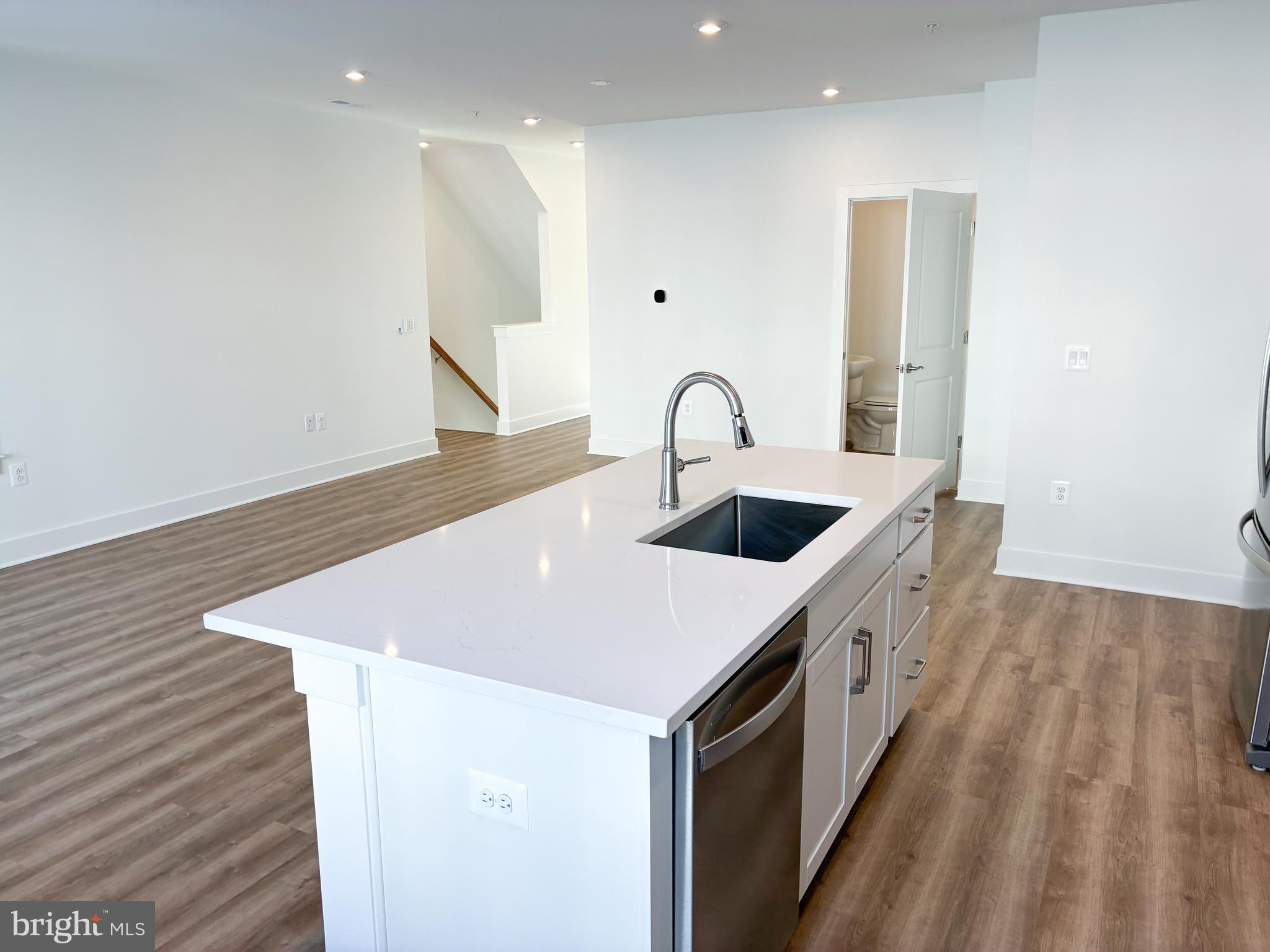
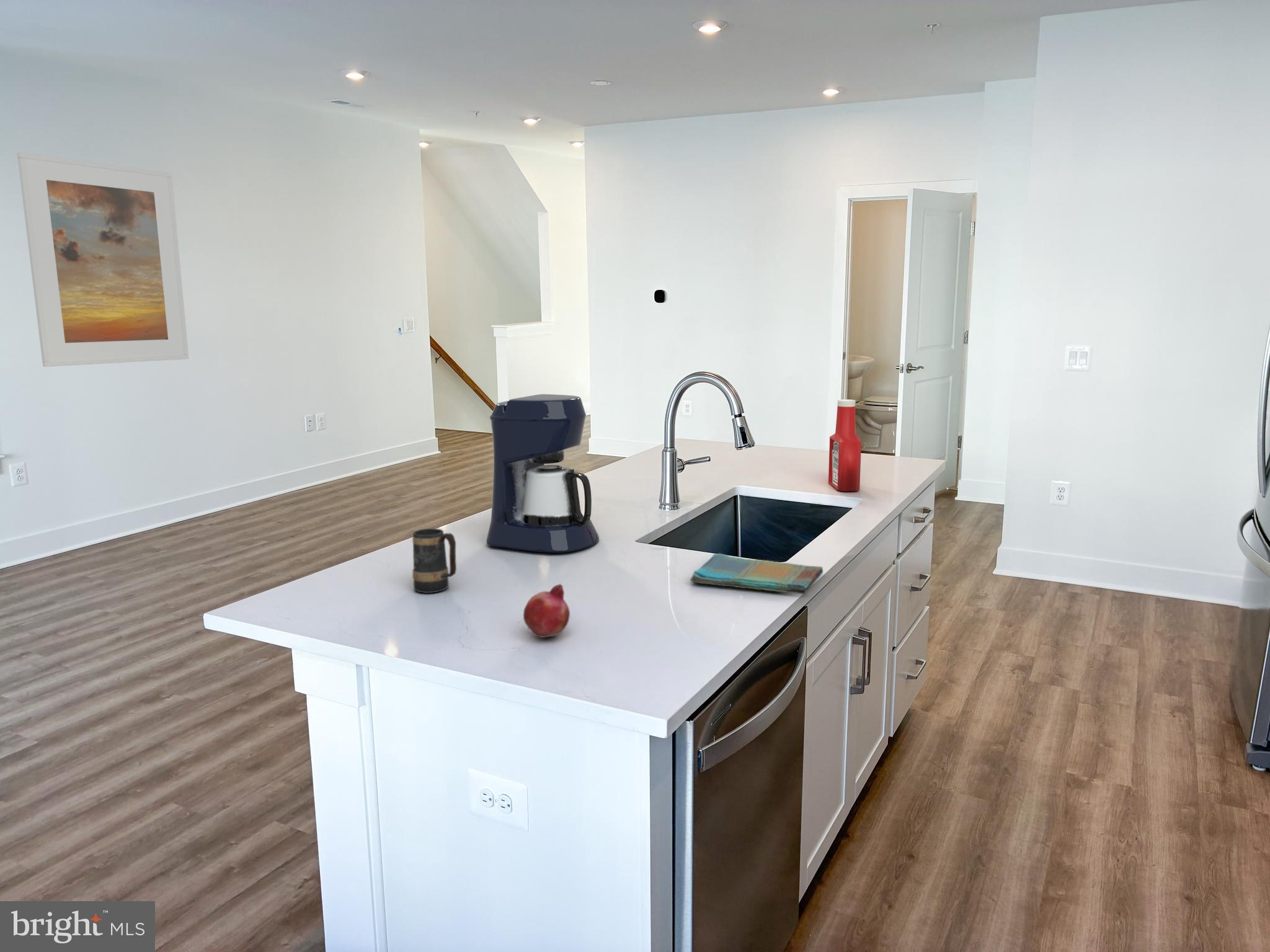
+ mug [412,528,457,594]
+ dish towel [689,553,824,595]
+ soap bottle [828,399,862,492]
+ fruit [523,583,571,638]
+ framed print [17,152,189,368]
+ coffee maker [486,394,600,553]
